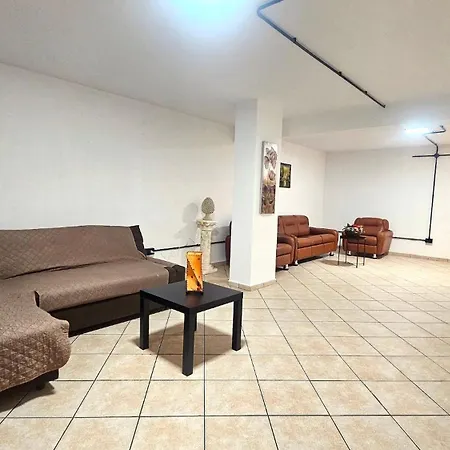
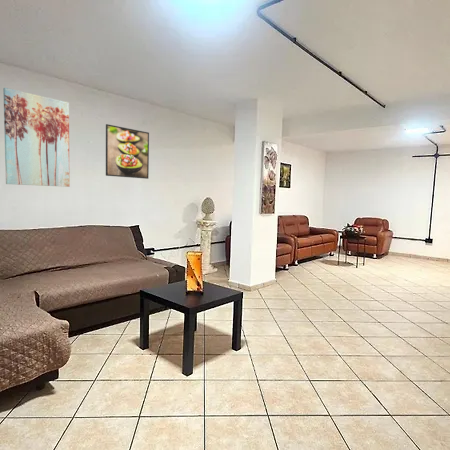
+ wall art [2,87,71,188]
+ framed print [105,123,150,180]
